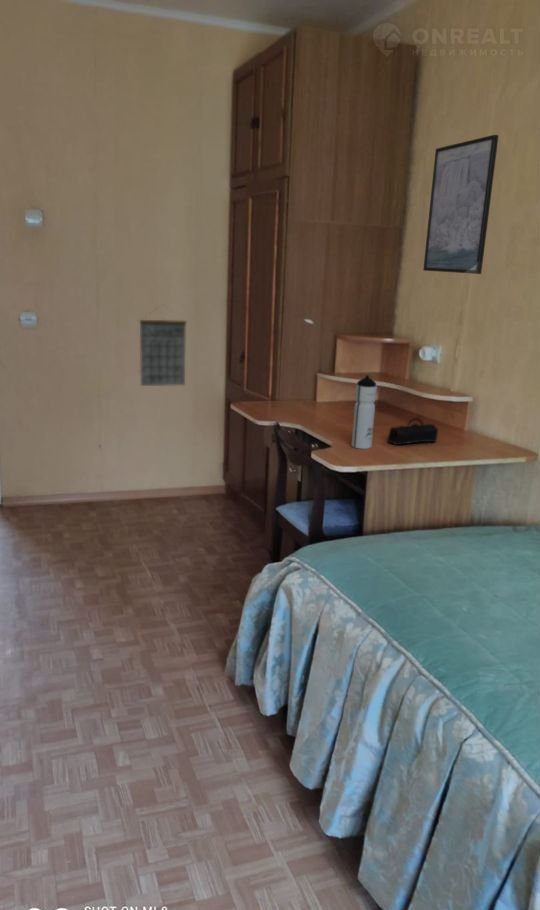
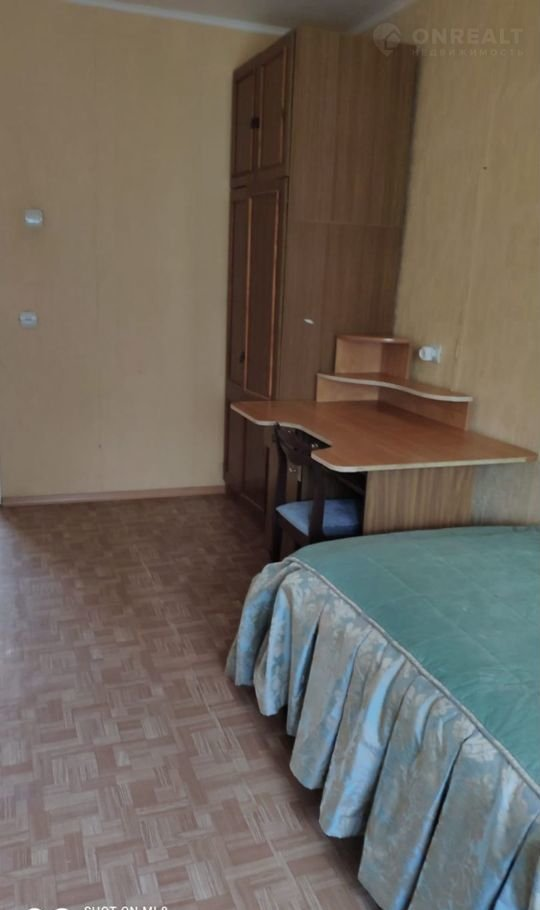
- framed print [422,134,499,275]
- water bottle [351,374,378,450]
- pencil case [386,417,439,446]
- calendar [139,304,187,387]
